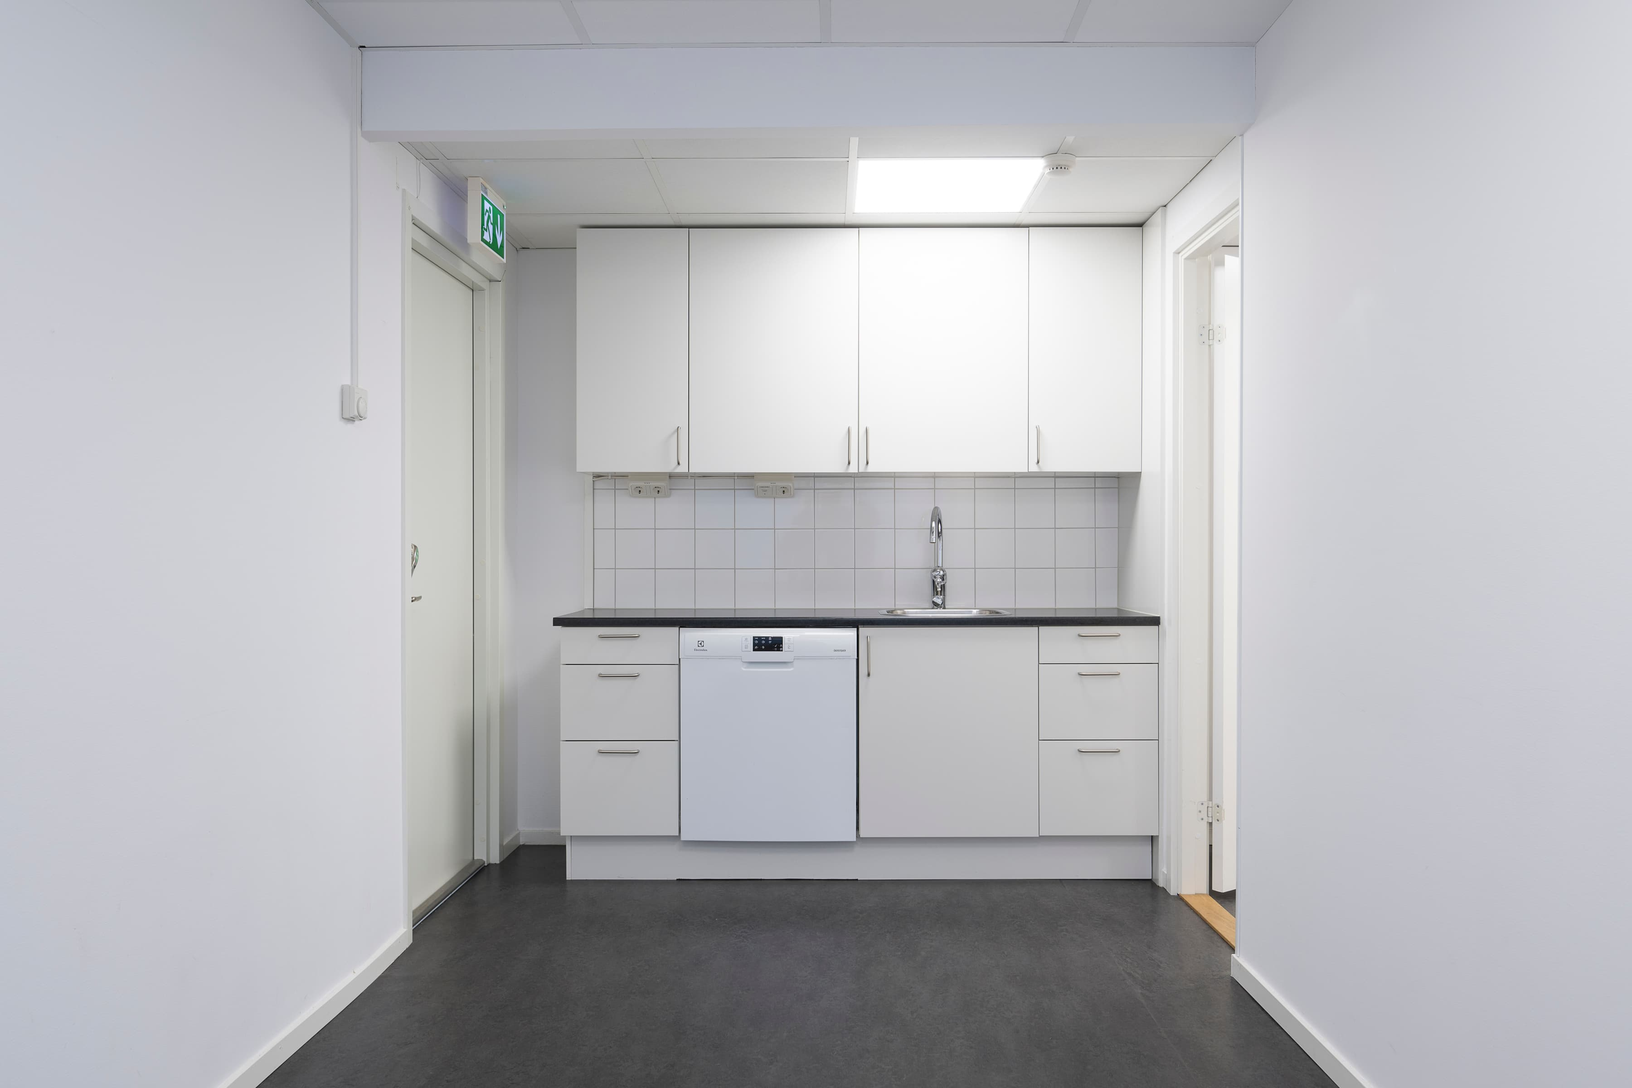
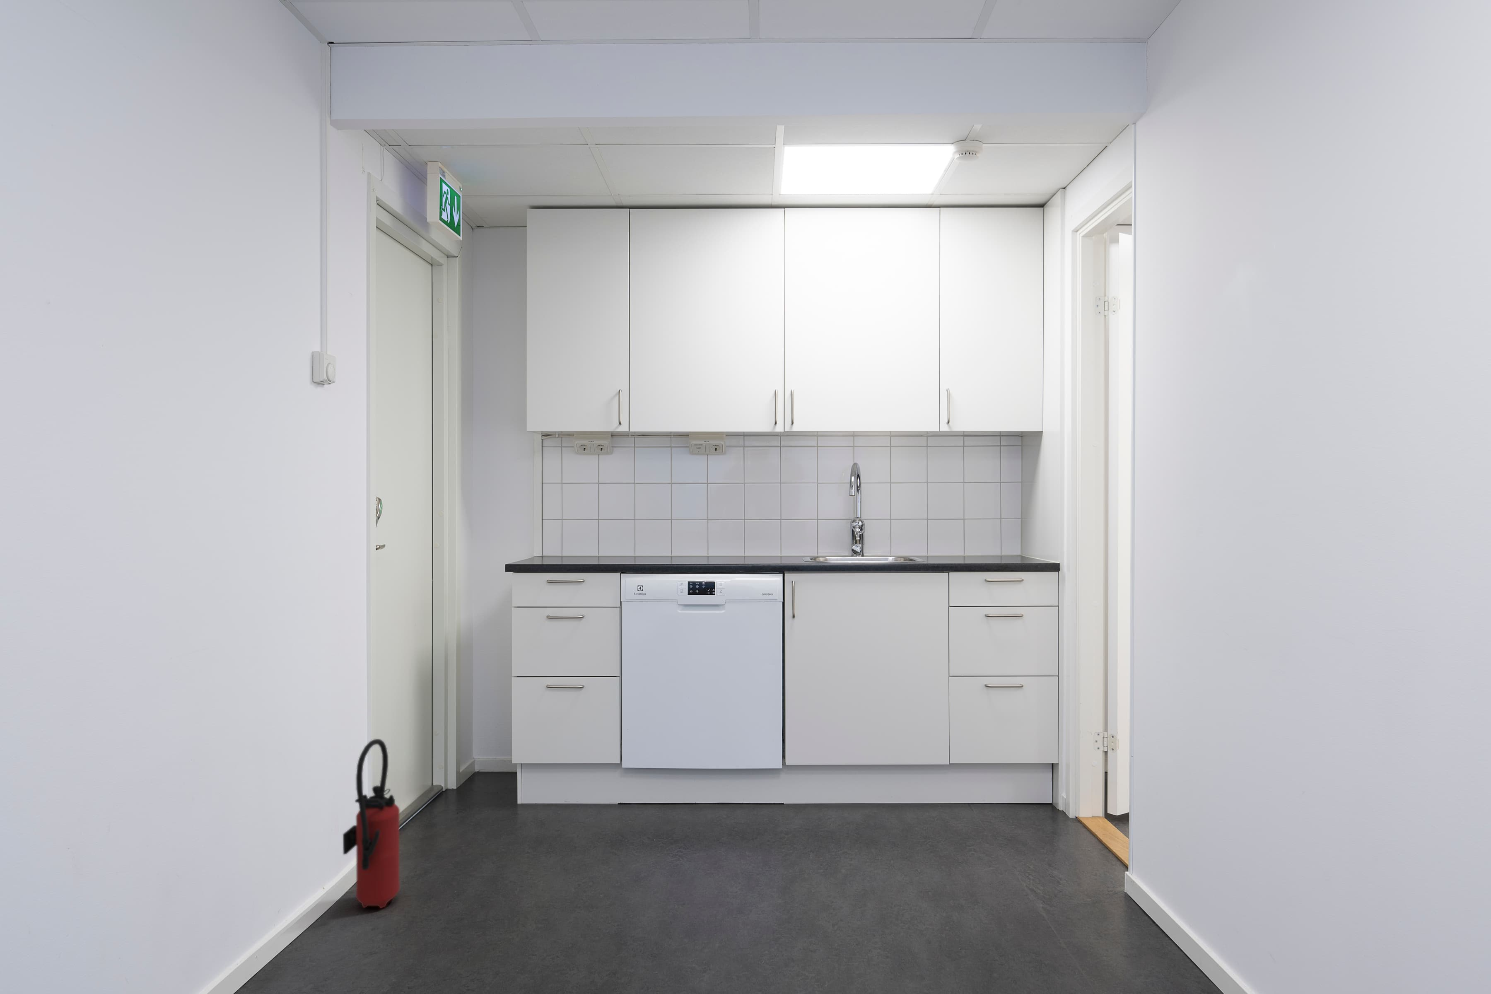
+ fire extinguisher [343,739,400,909]
